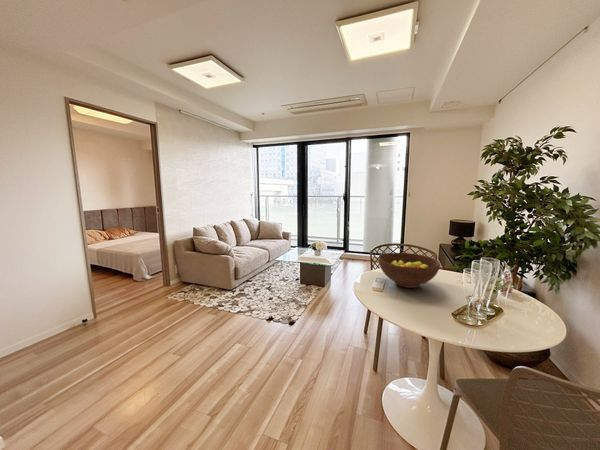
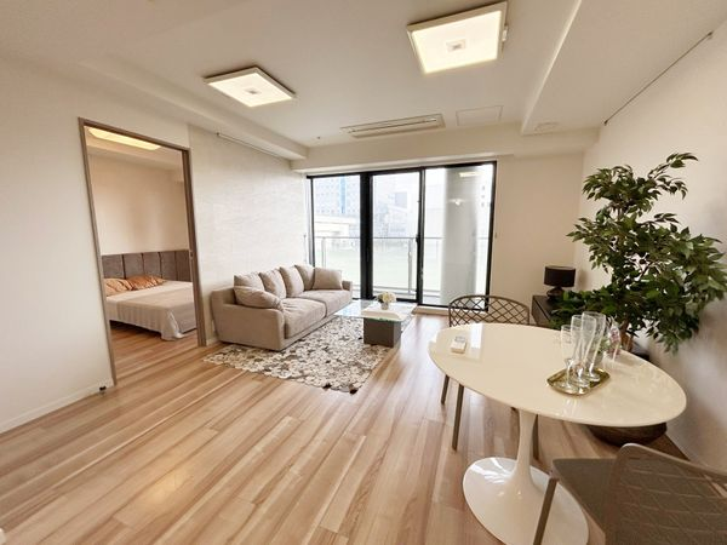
- fruit bowl [377,252,441,289]
